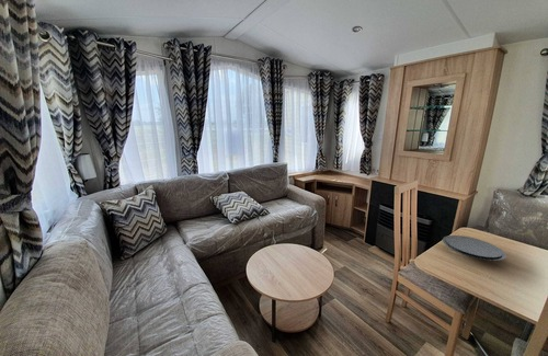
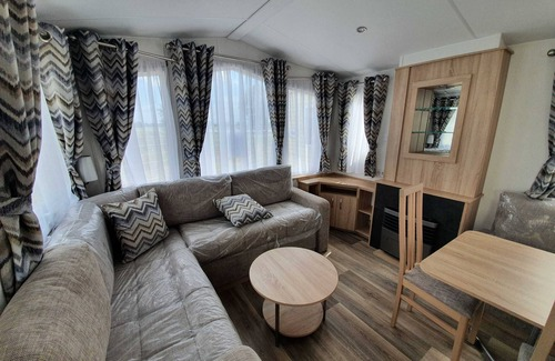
- plate [442,234,507,262]
